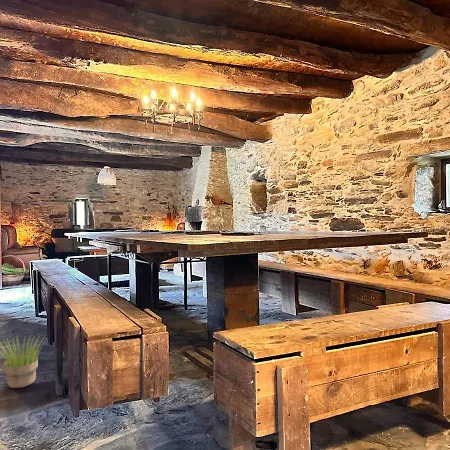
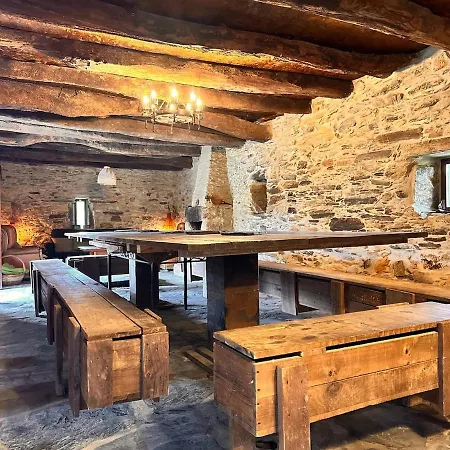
- potted plant [0,334,49,389]
